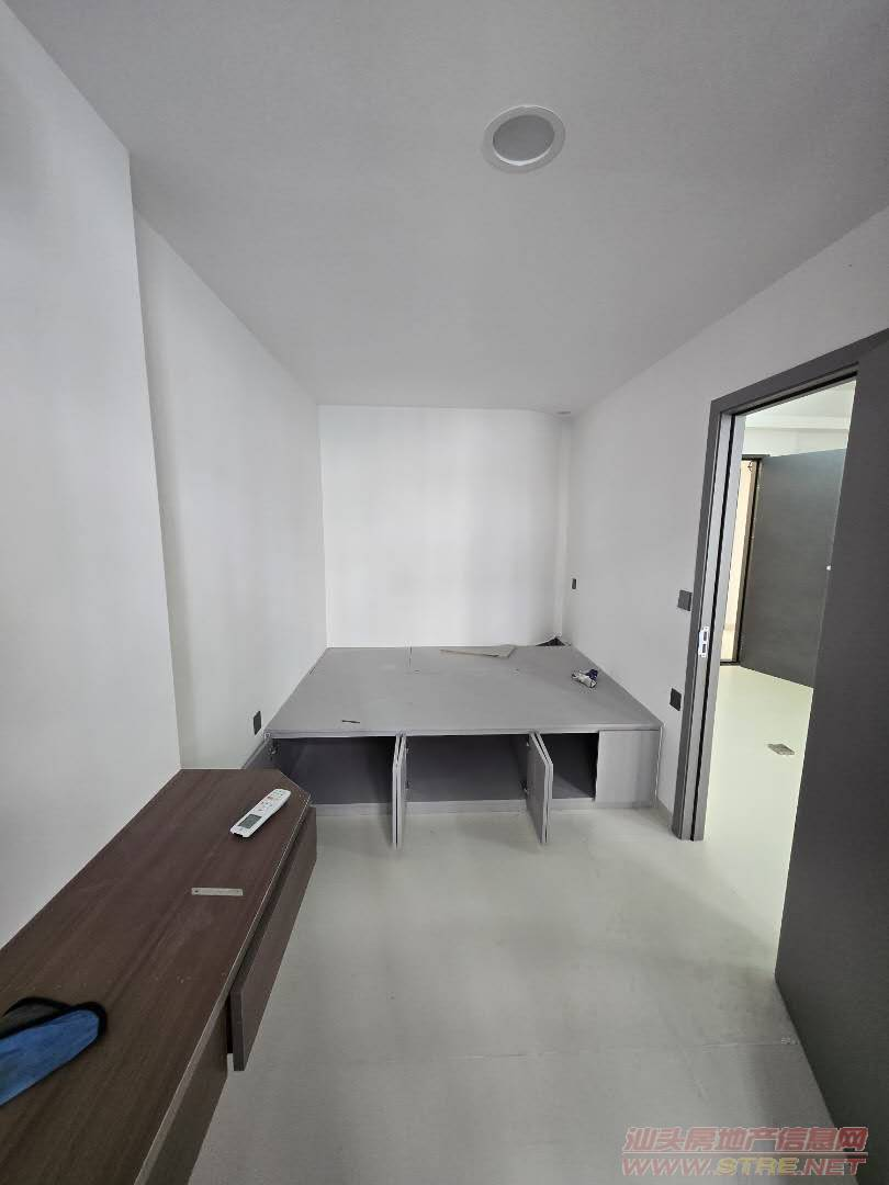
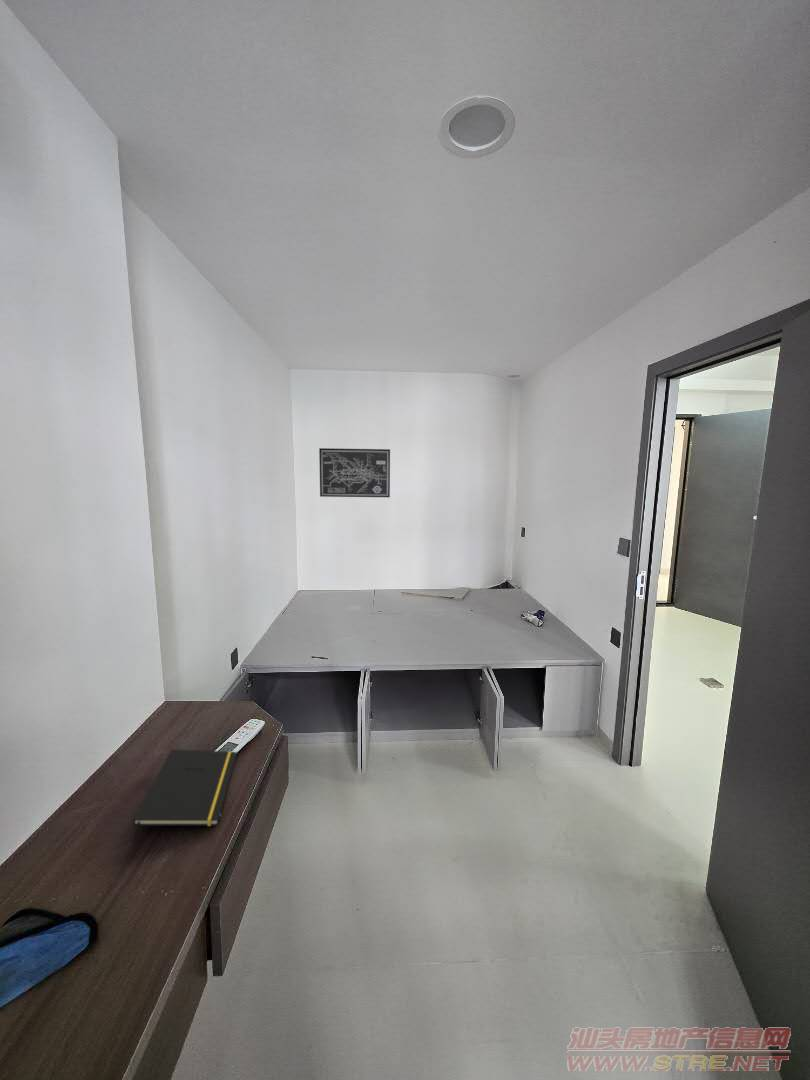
+ notepad [132,748,238,843]
+ wall art [318,447,391,498]
